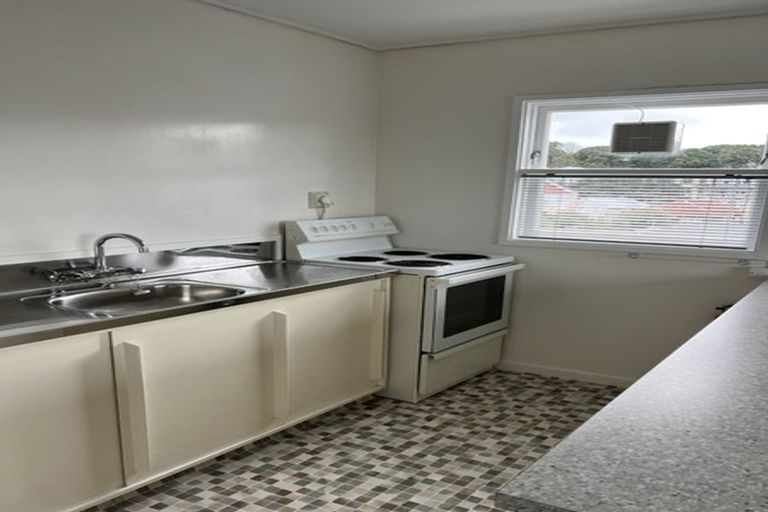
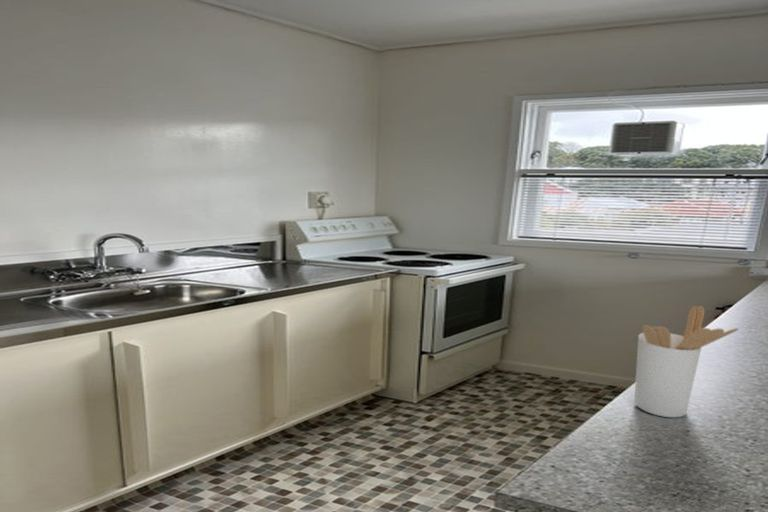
+ utensil holder [633,305,739,418]
